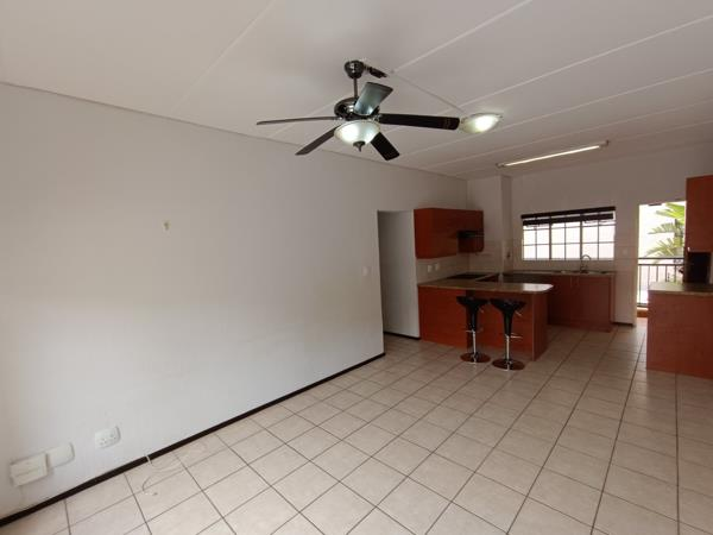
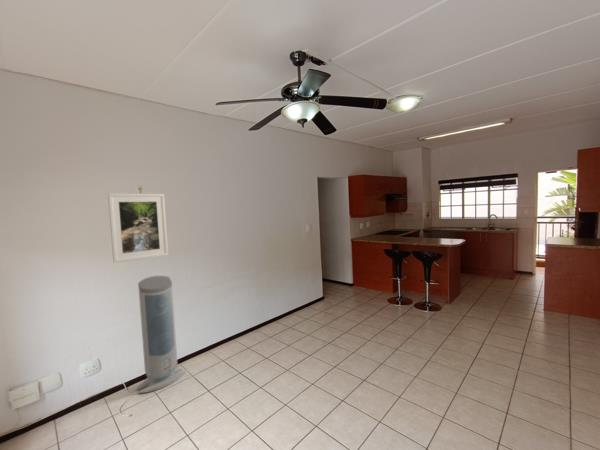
+ air purifier [136,275,187,395]
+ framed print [107,193,169,264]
